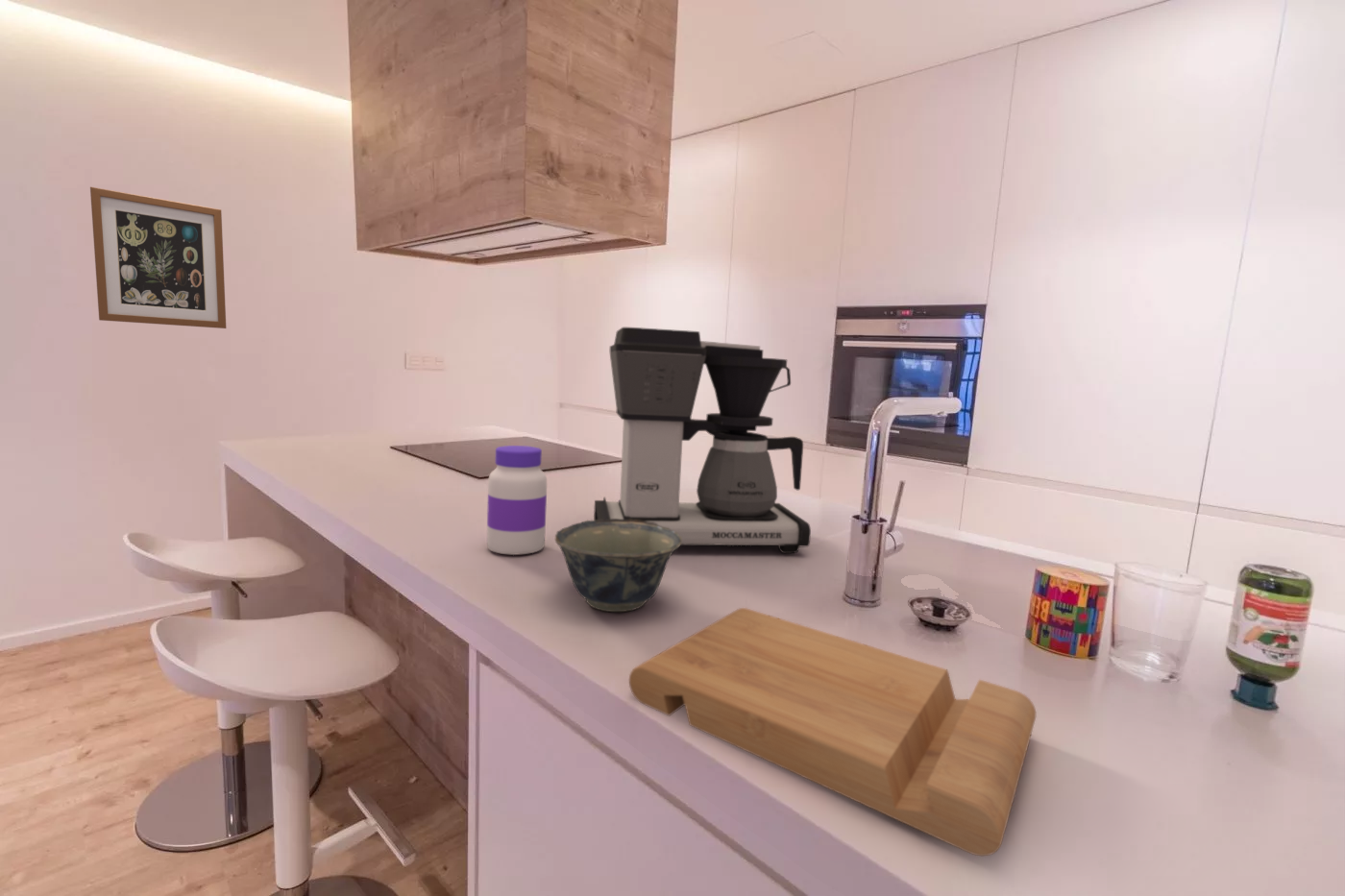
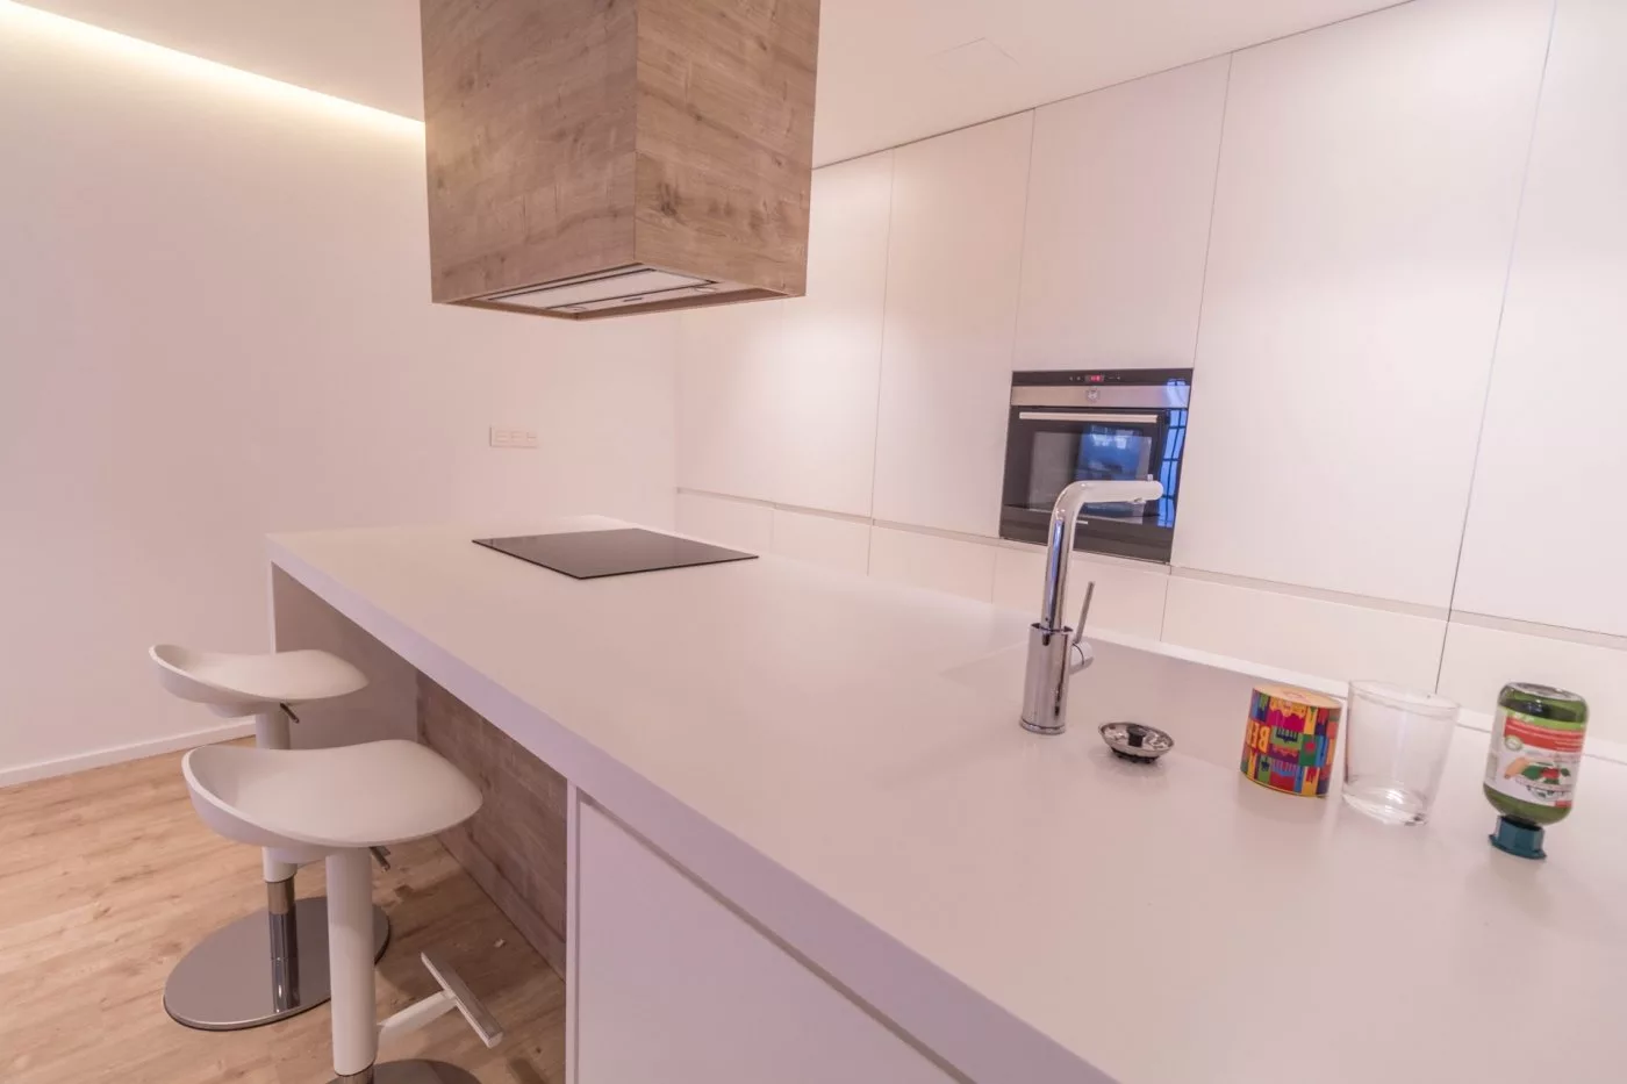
- jar [486,445,548,556]
- bowl [554,519,682,613]
- coffee maker [593,327,812,554]
- wall art [89,186,227,329]
- cutting board [628,607,1037,857]
